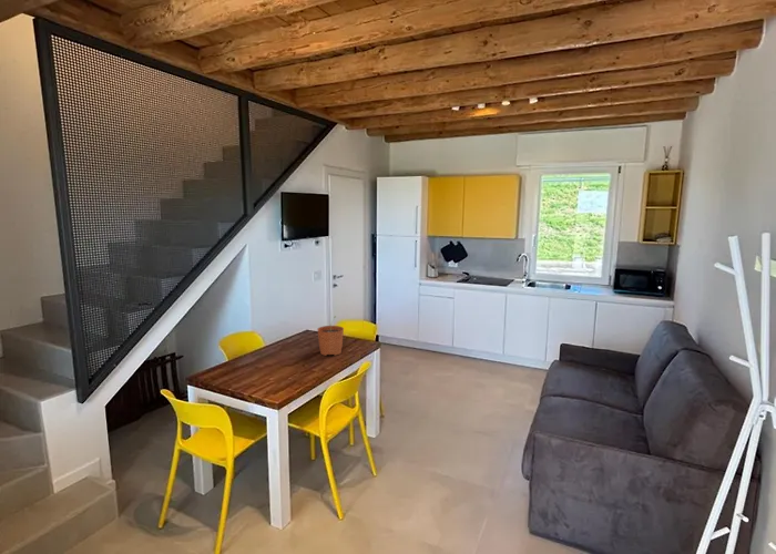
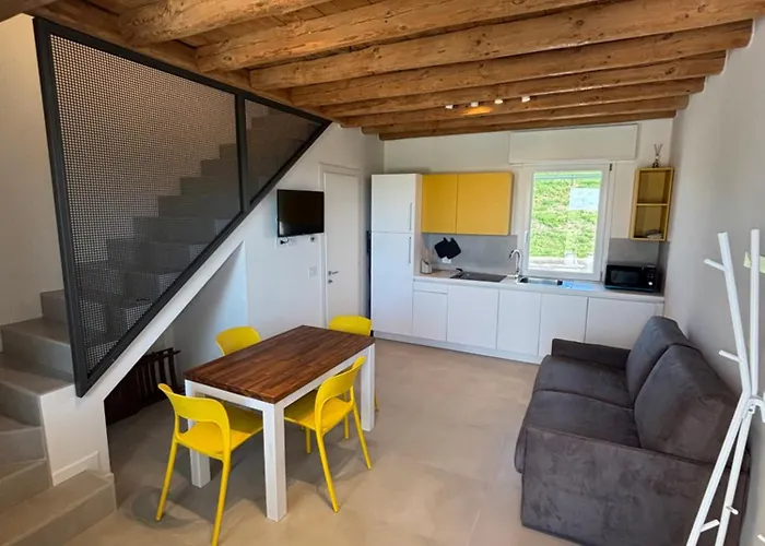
- plant pot [316,315,345,357]
